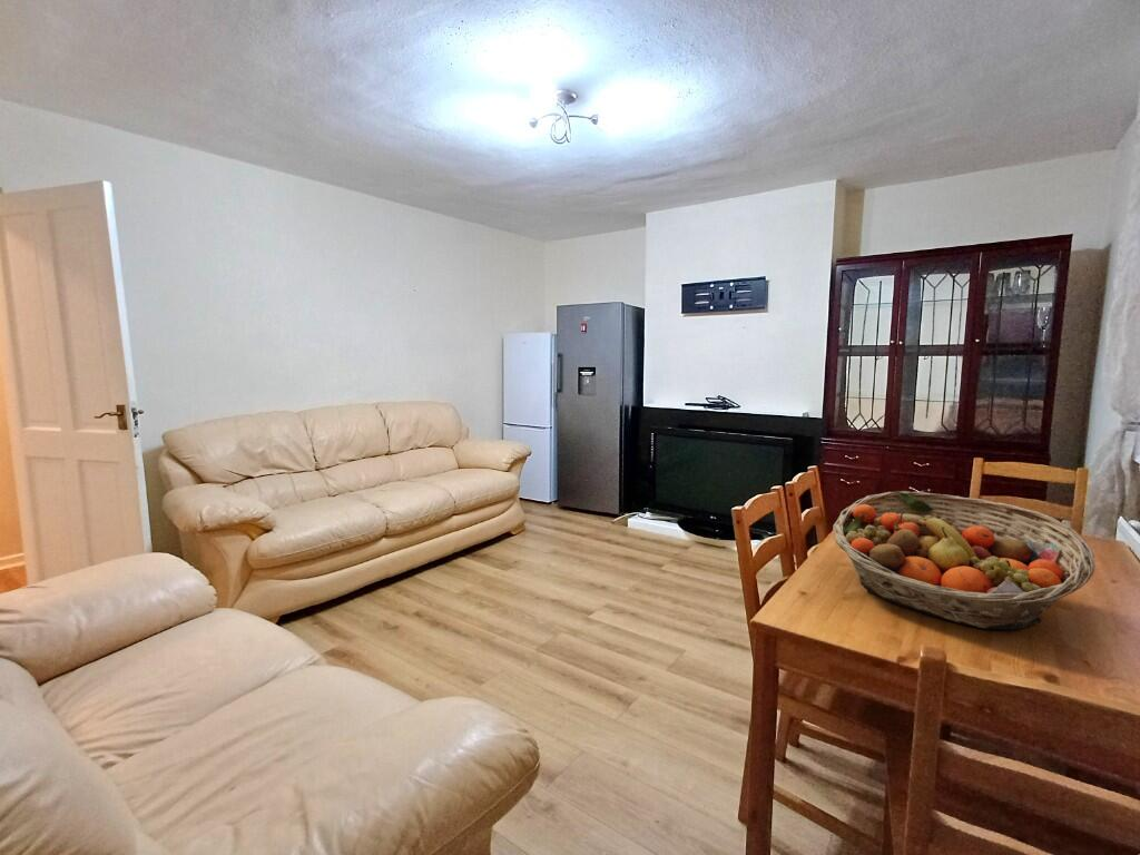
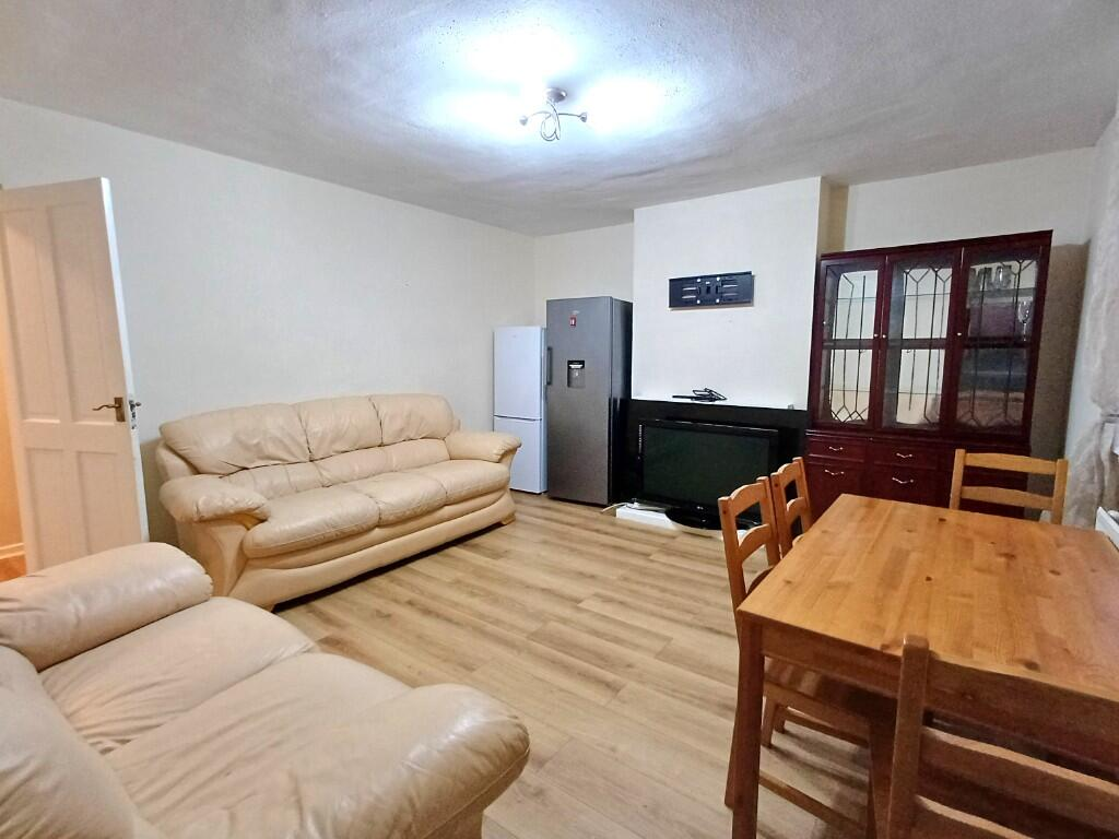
- fruit basket [832,490,1095,631]
